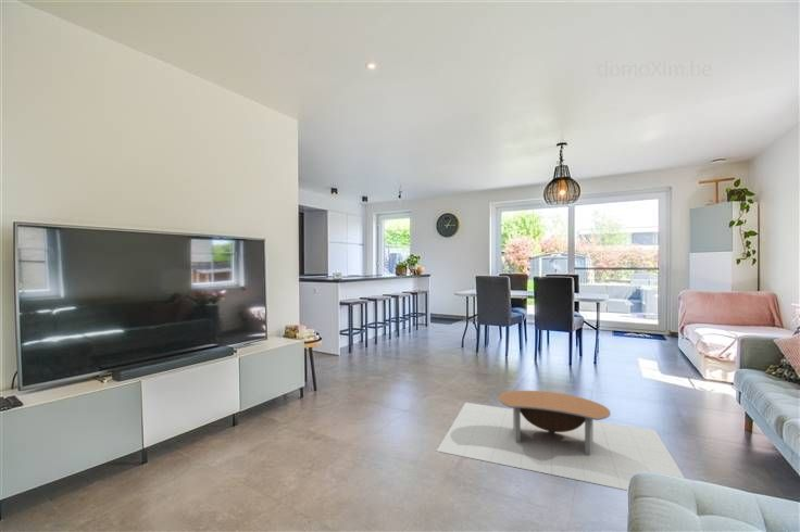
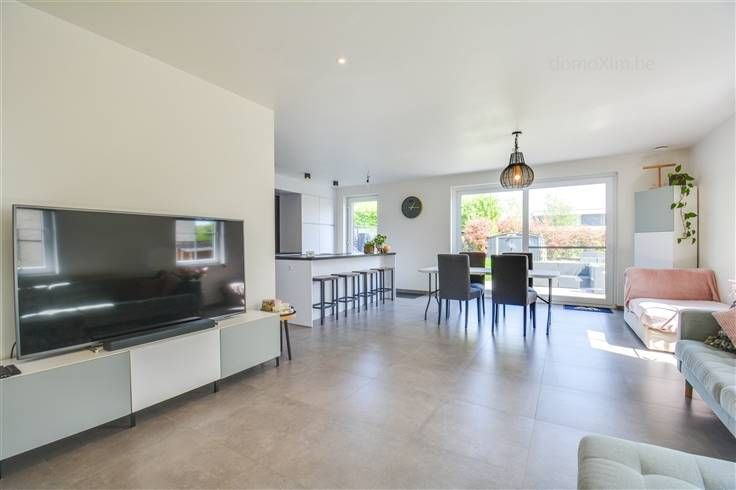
- coffee table [436,390,686,491]
